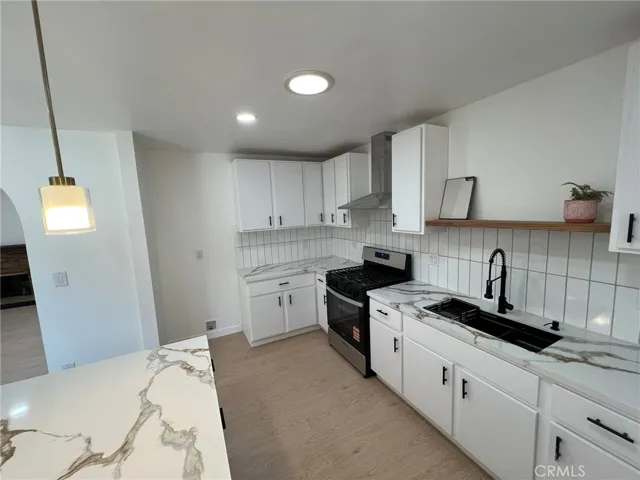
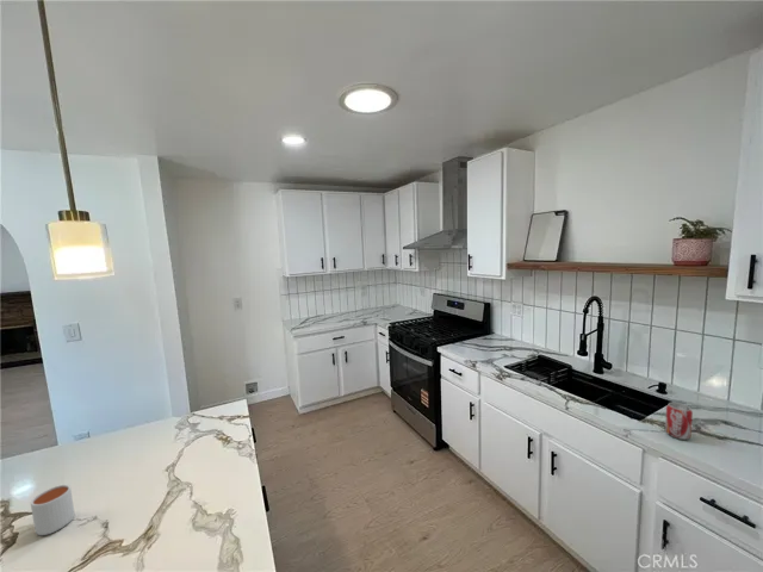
+ mug [30,484,75,536]
+ soda can [664,402,694,441]
